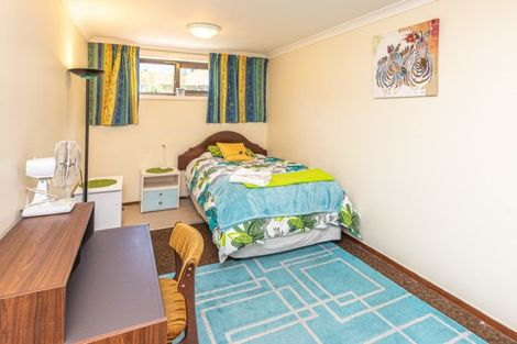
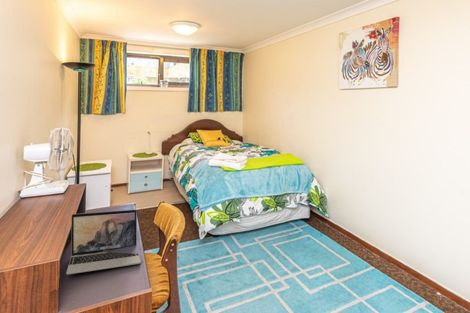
+ laptop [65,209,142,275]
